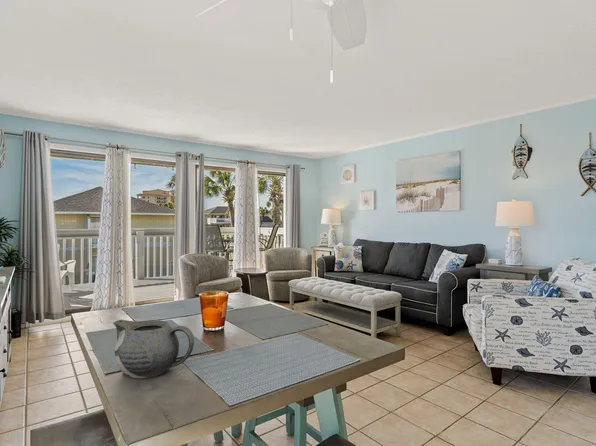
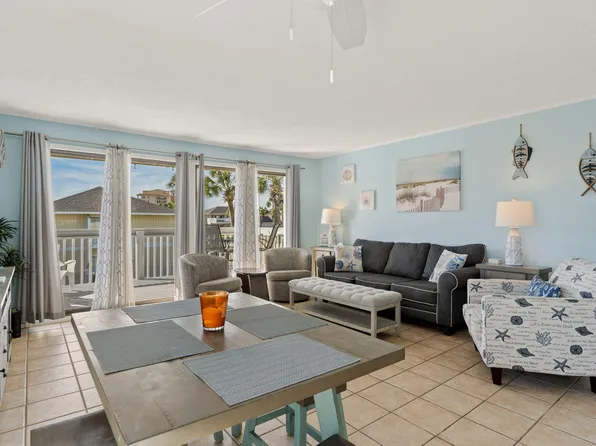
- teapot [112,319,195,379]
